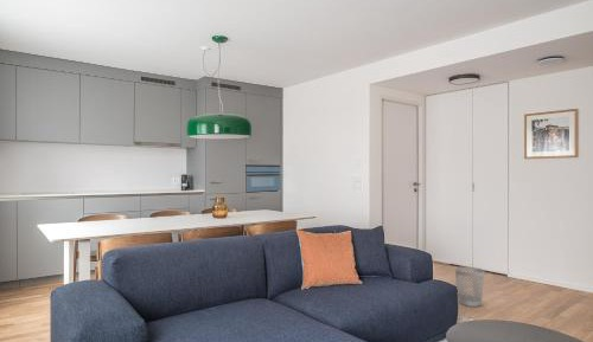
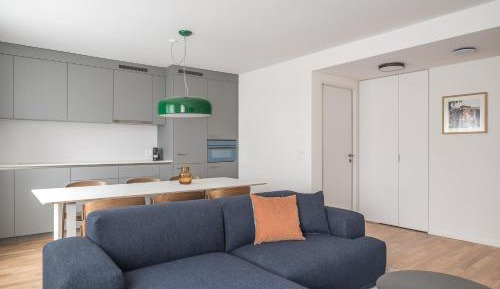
- wastebasket [454,265,485,308]
